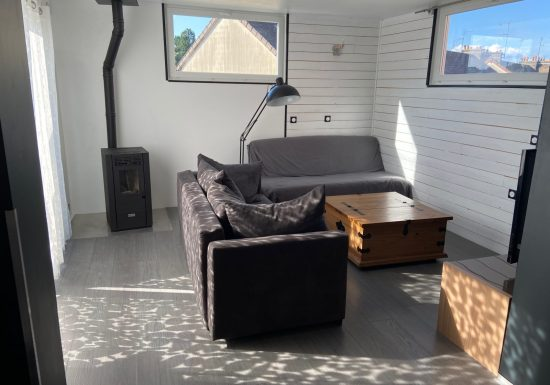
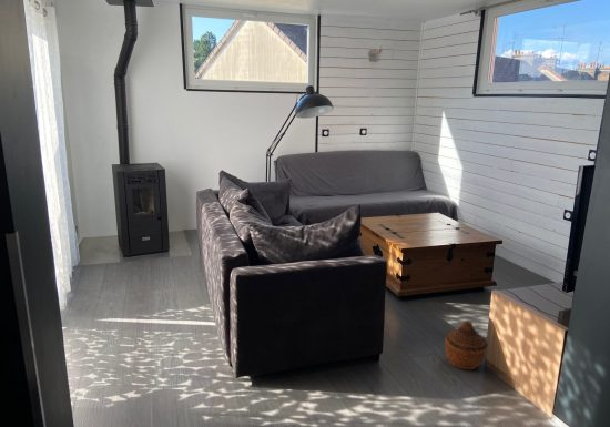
+ woven basket [444,319,489,370]
